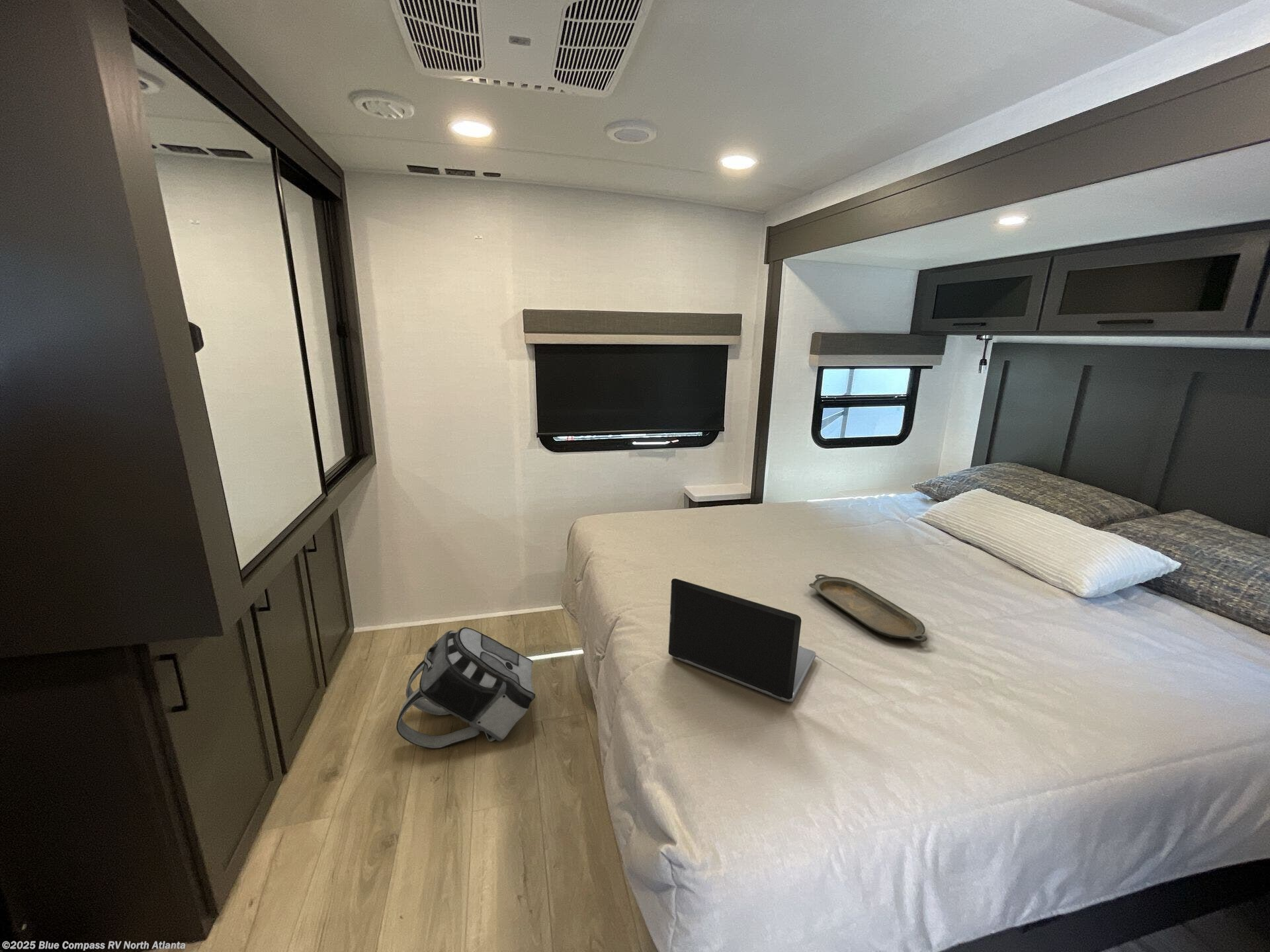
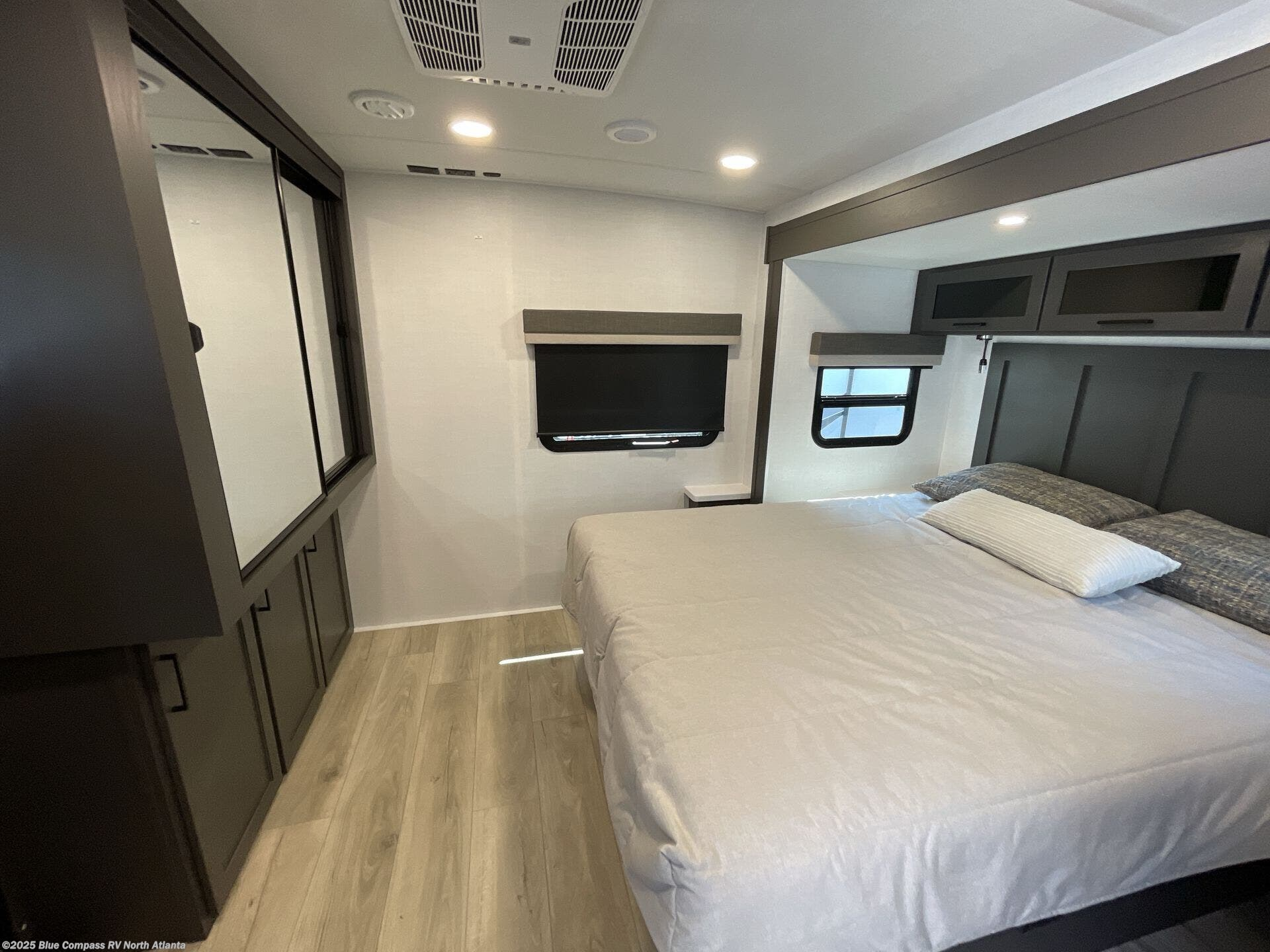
- backpack [396,627,536,750]
- laptop computer [668,578,816,702]
- serving tray [808,574,928,643]
